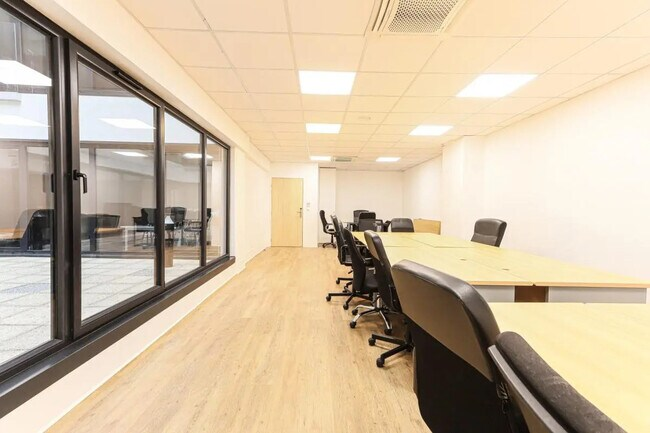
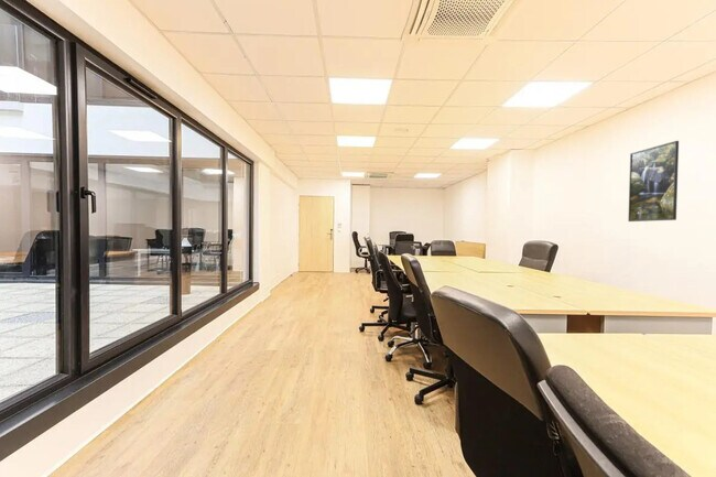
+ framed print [627,140,680,223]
